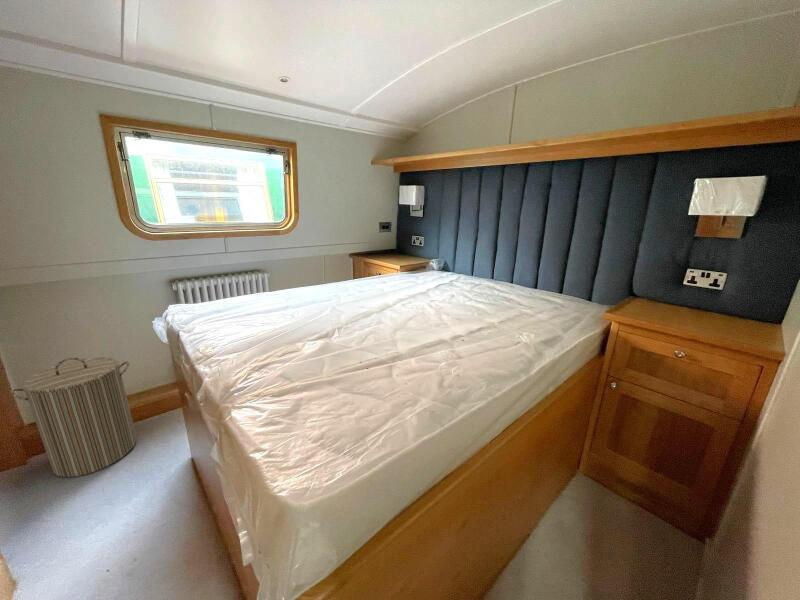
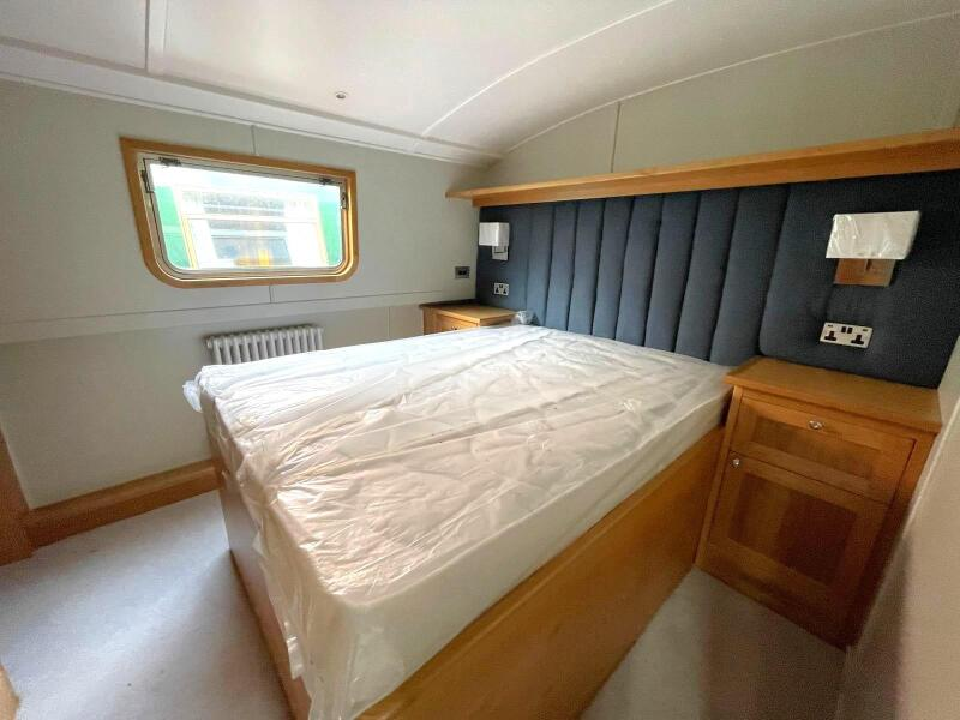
- laundry hamper [9,356,138,478]
